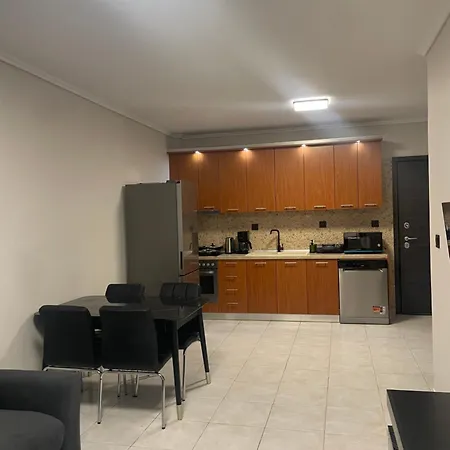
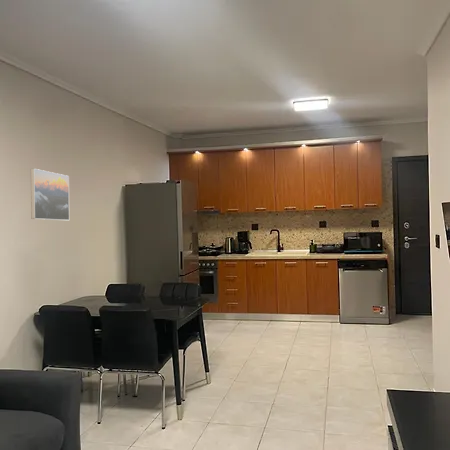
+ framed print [30,168,70,221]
